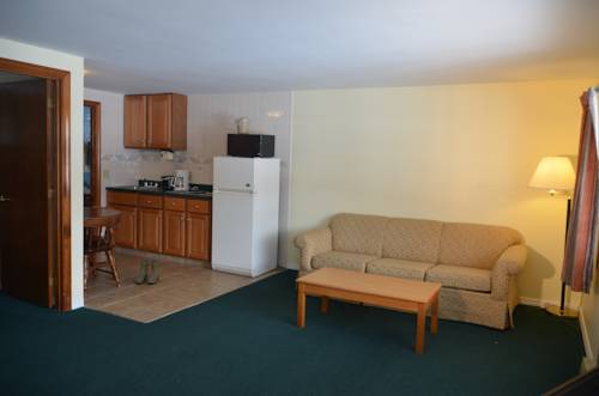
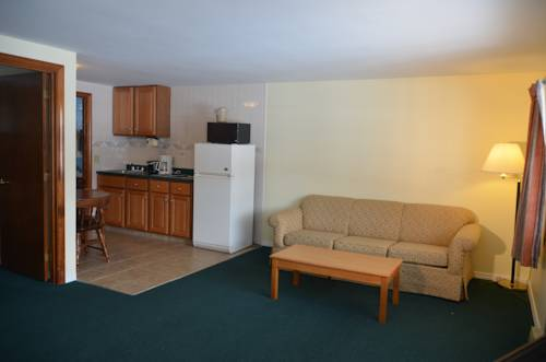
- boots [134,260,161,285]
